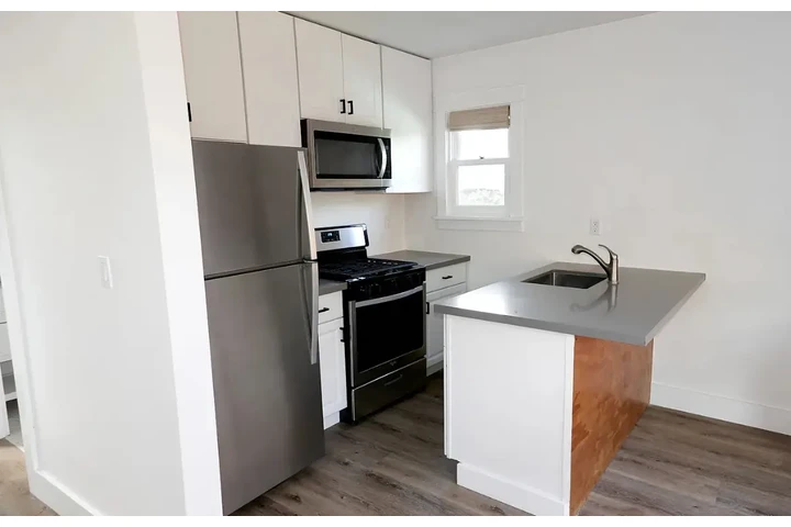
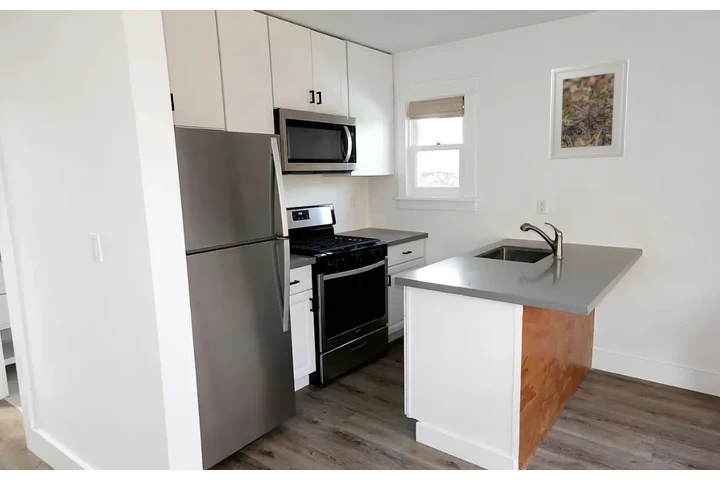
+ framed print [548,58,630,160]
